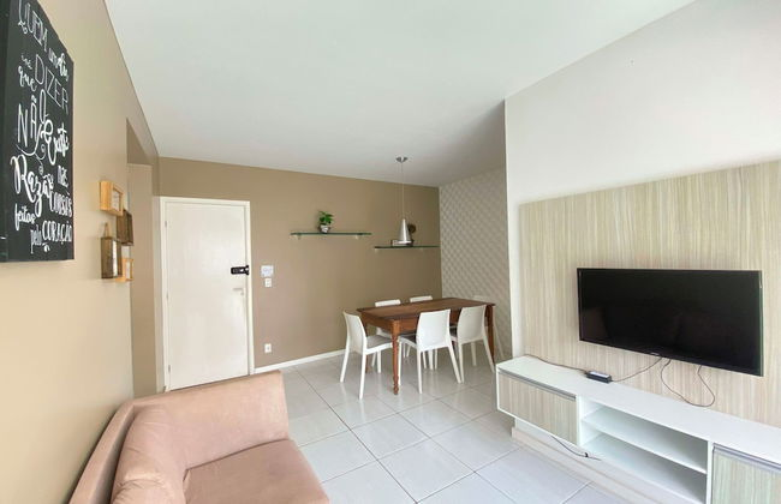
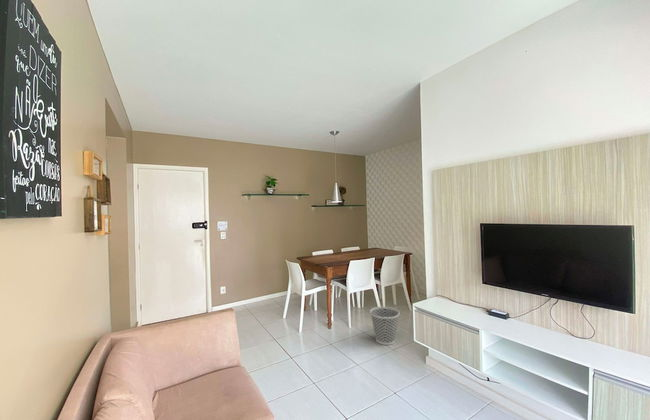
+ wastebasket [369,306,401,346]
